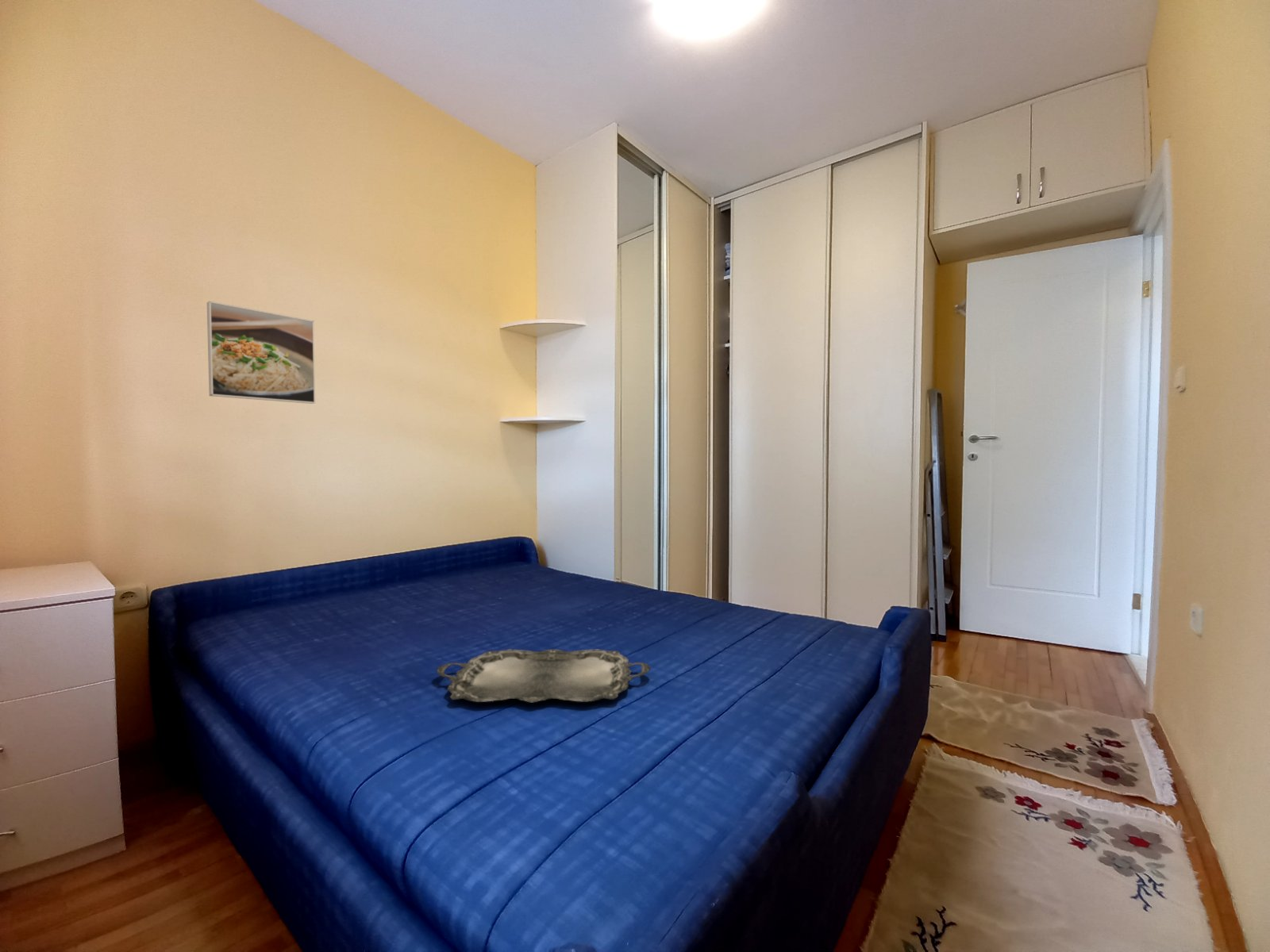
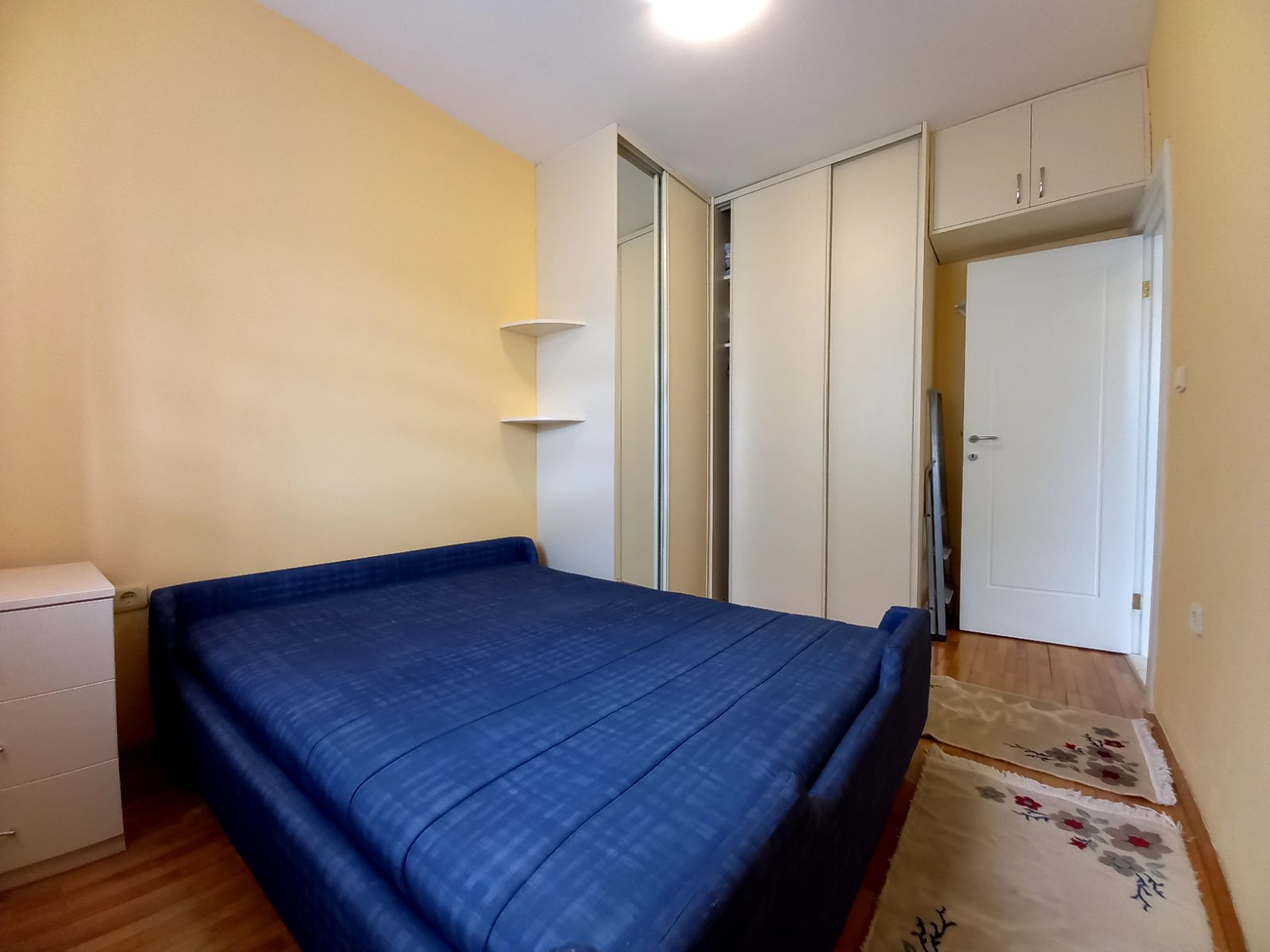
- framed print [206,301,316,405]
- serving tray [435,648,652,704]
